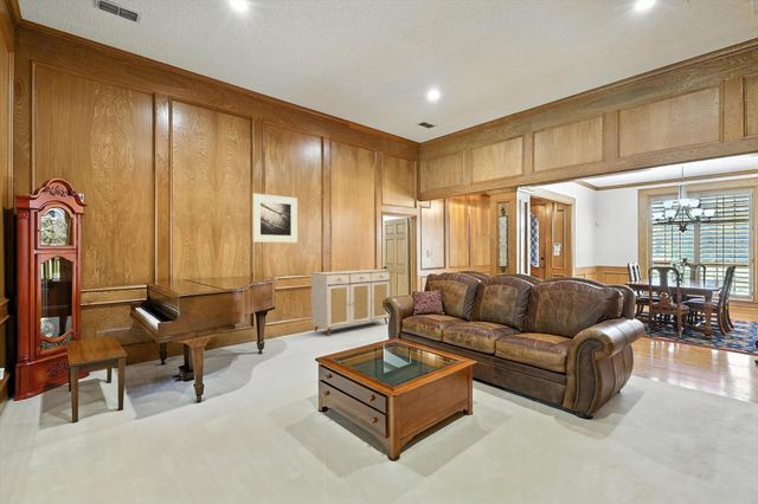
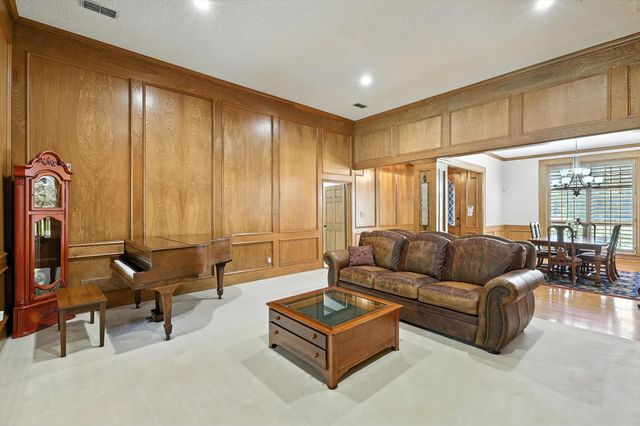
- sideboard [310,269,391,337]
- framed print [252,193,298,244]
